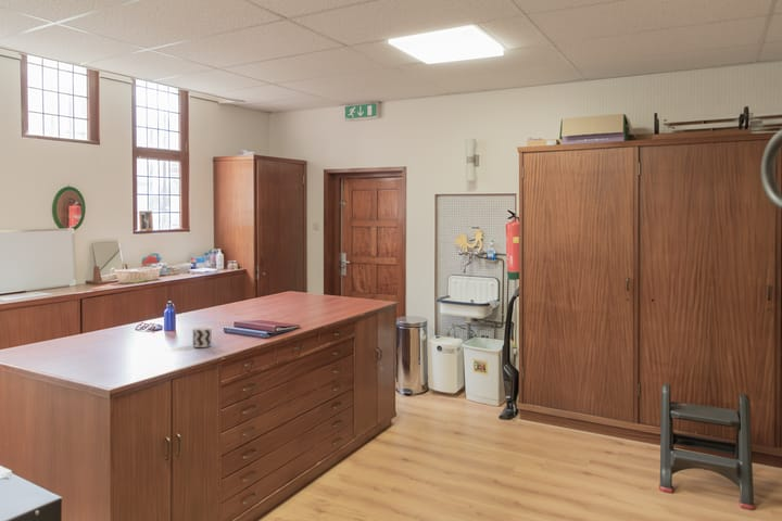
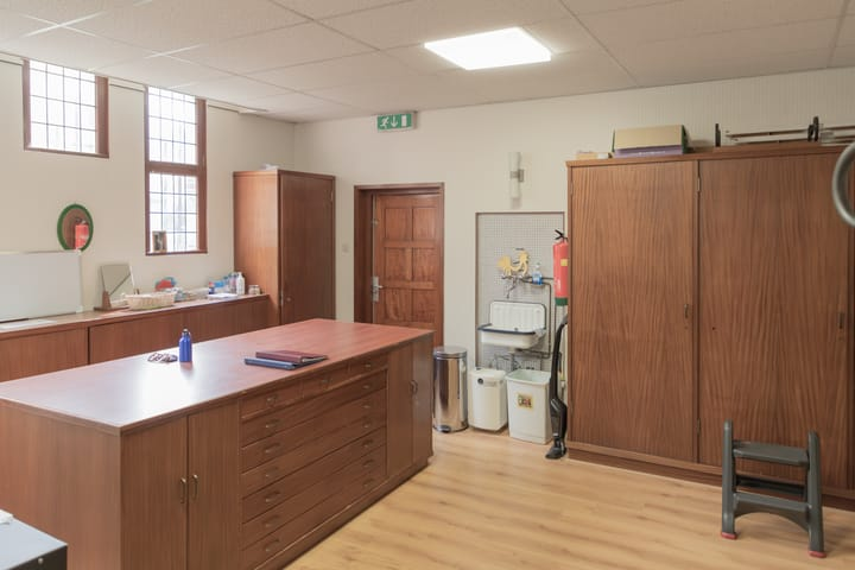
- cup [192,326,213,348]
